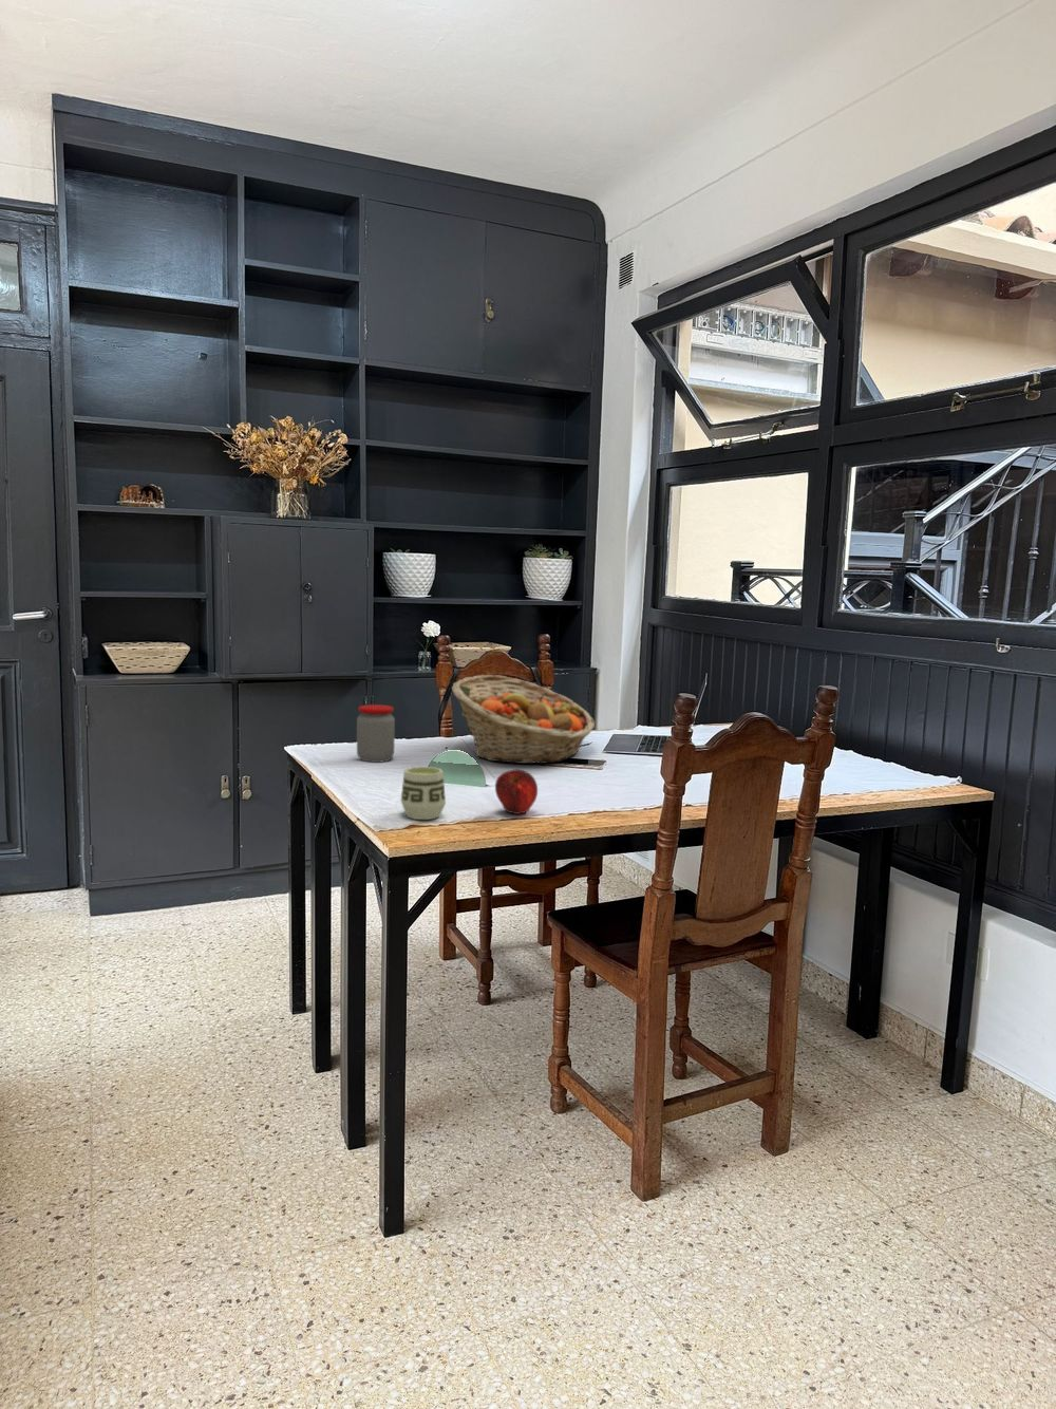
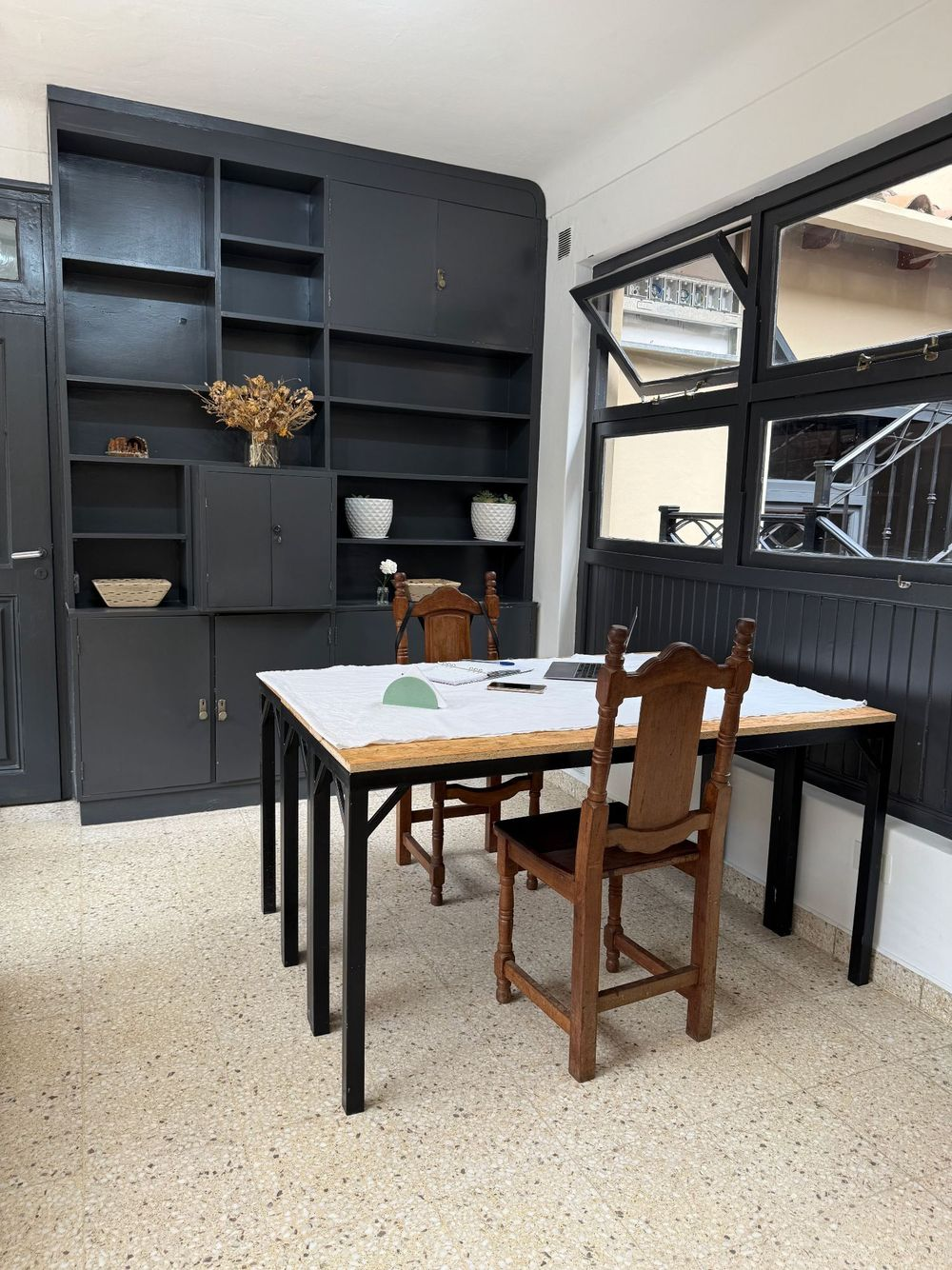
- jar [356,703,396,763]
- apple [495,768,539,815]
- cup [400,766,447,821]
- fruit basket [451,673,596,764]
